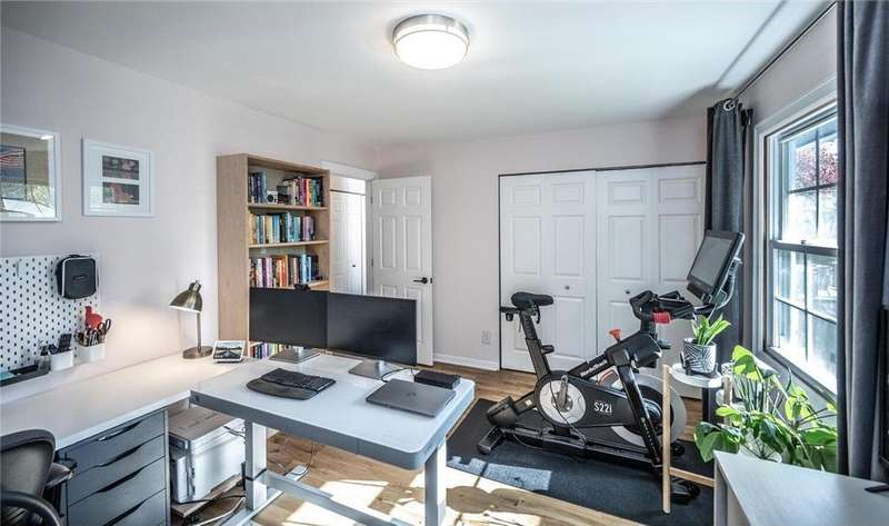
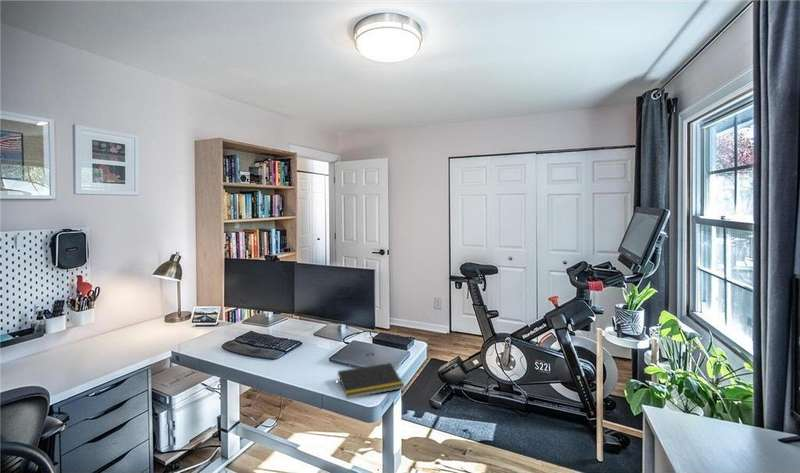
+ notepad [336,362,405,400]
